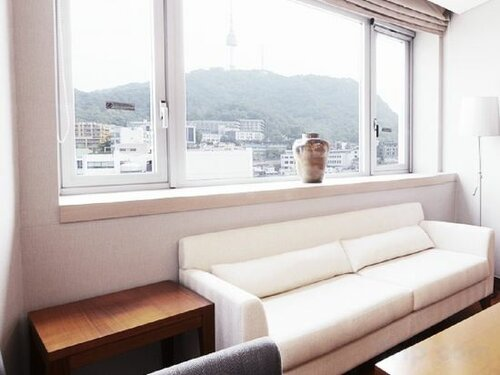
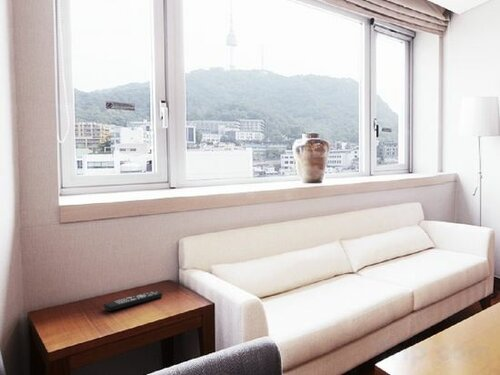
+ remote control [103,290,164,312]
